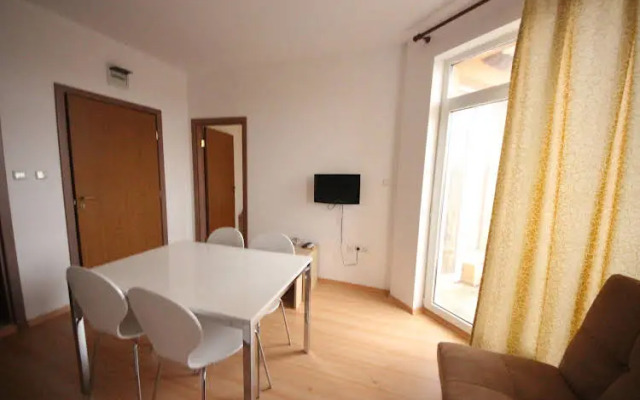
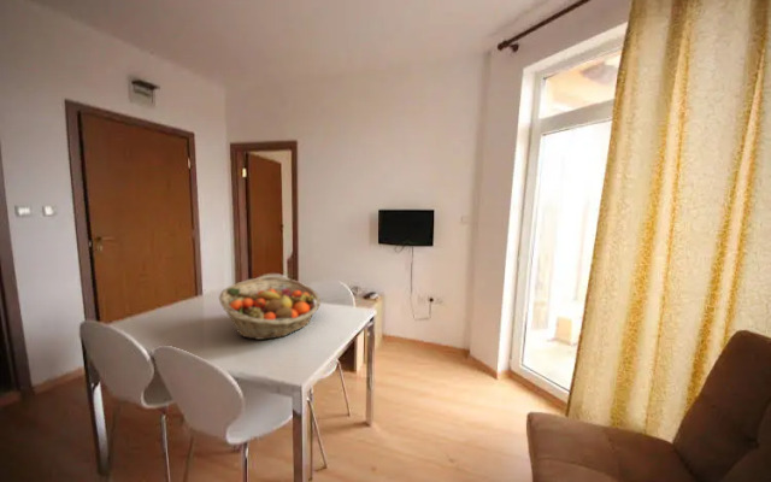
+ fruit basket [218,276,322,341]
